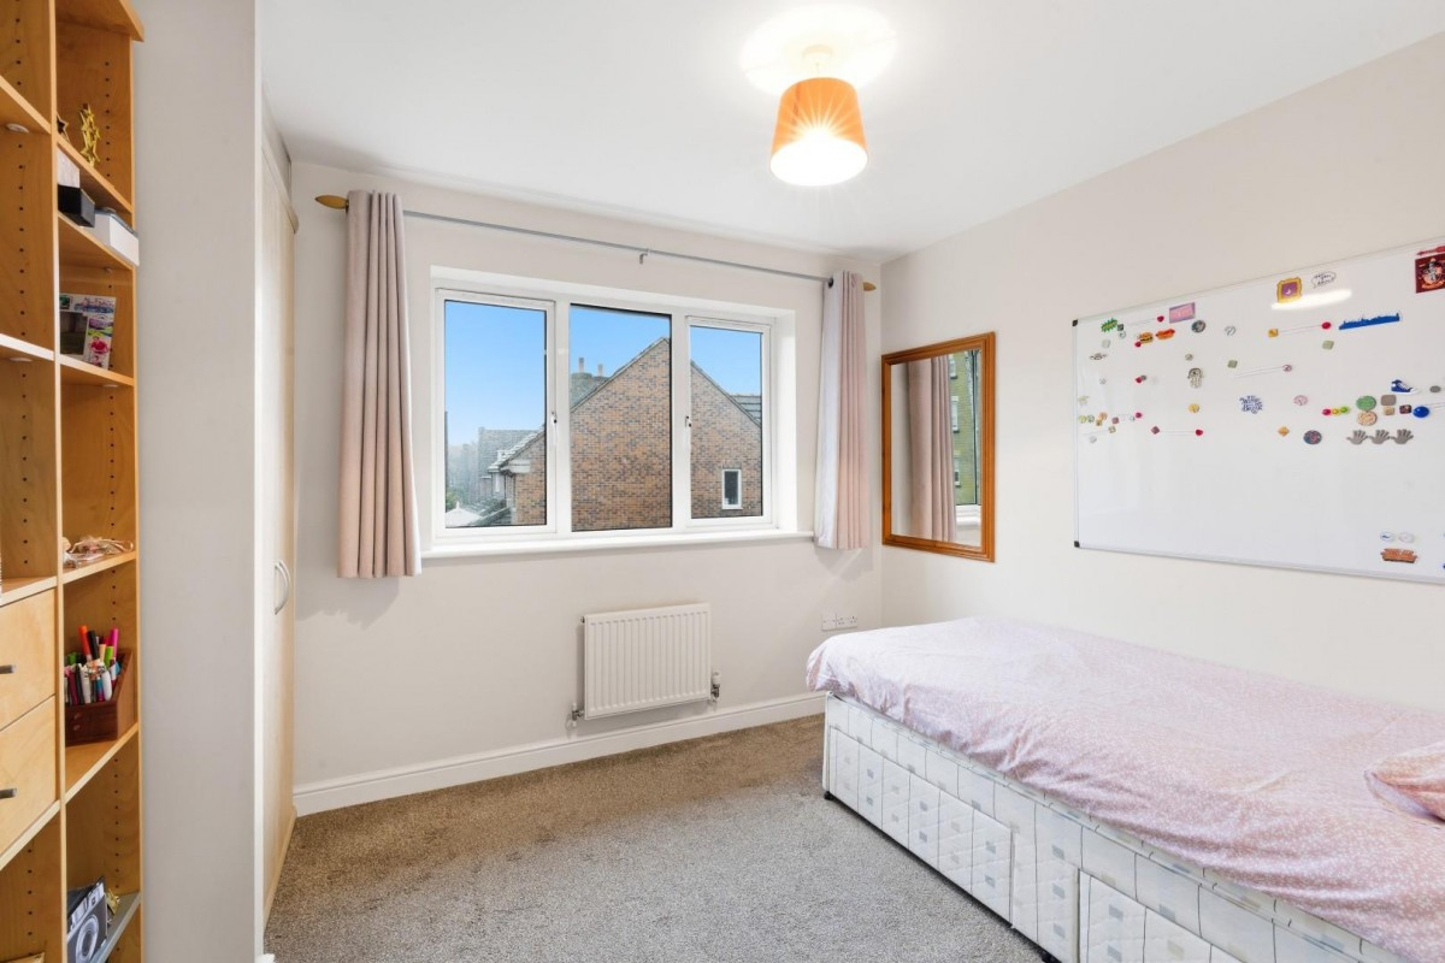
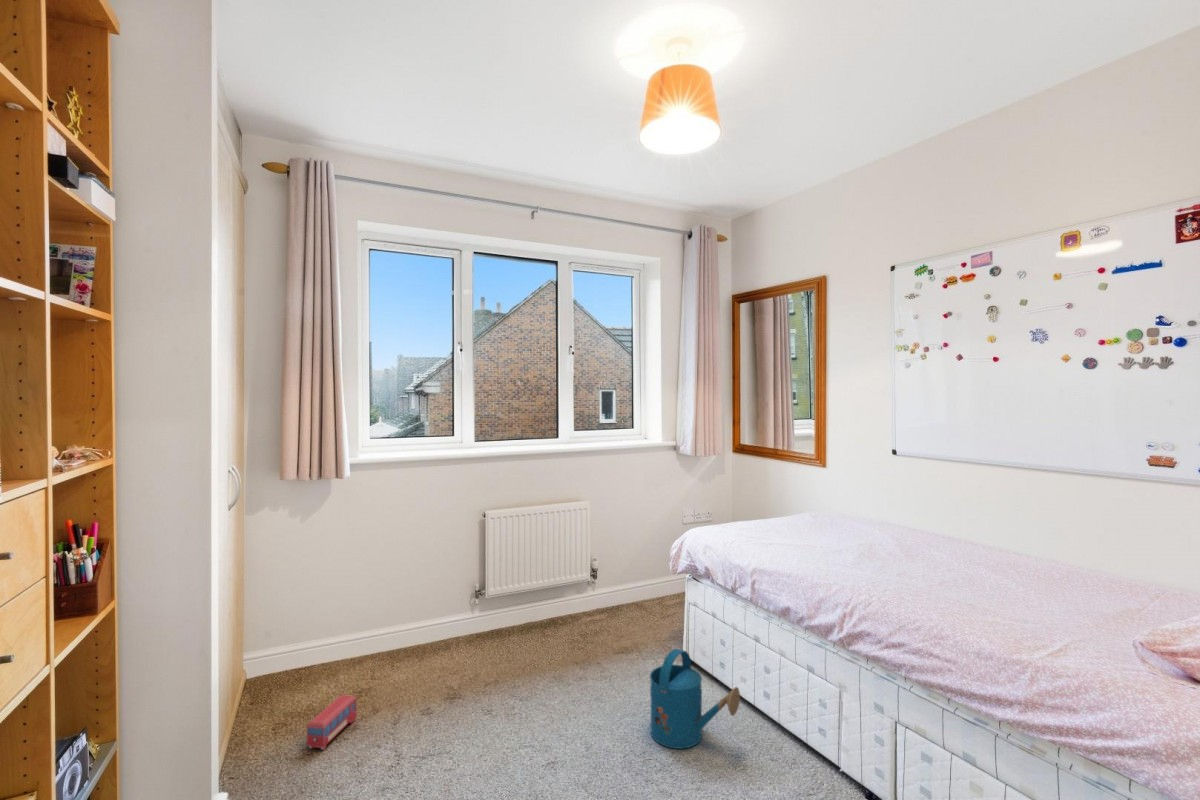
+ toy train [306,694,357,751]
+ watering can [649,647,741,750]
